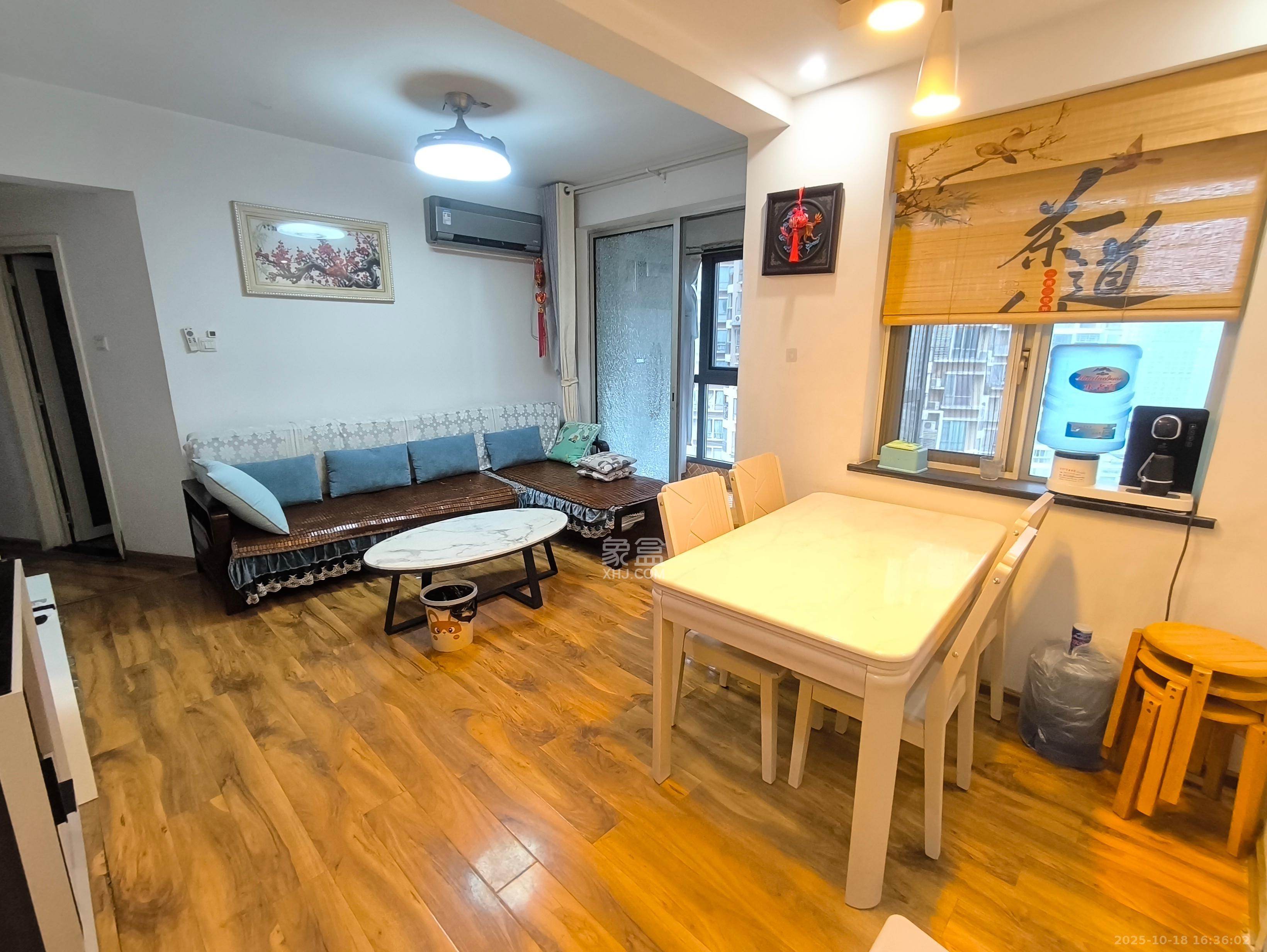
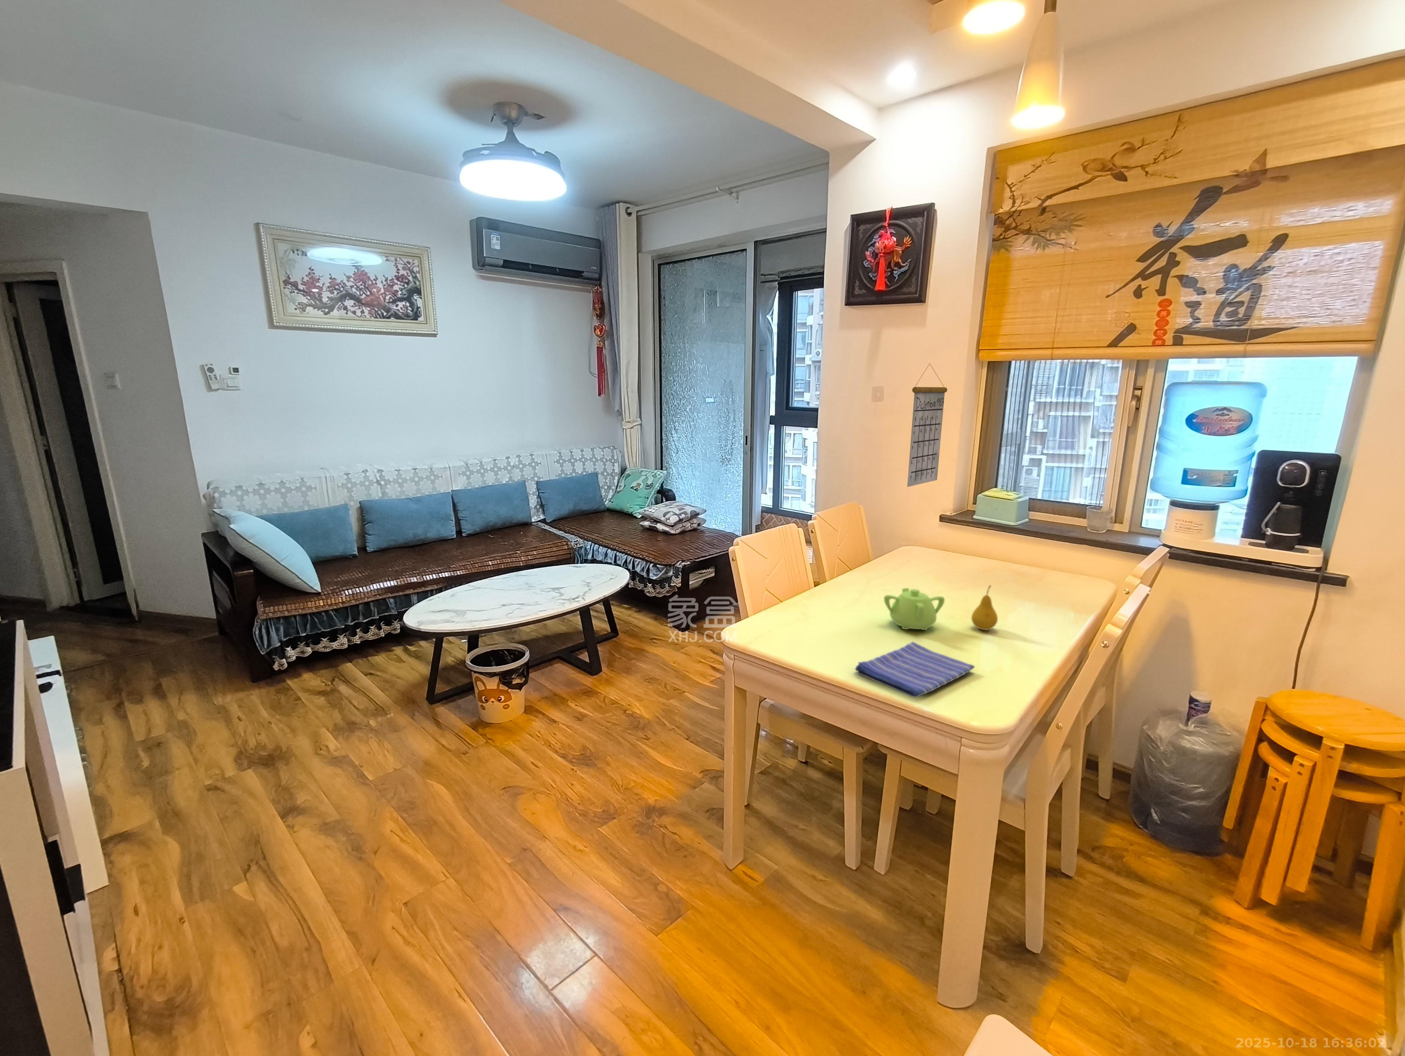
+ dish towel [855,641,975,698]
+ fruit [971,585,998,630]
+ calendar [907,363,948,487]
+ teapot [884,588,945,630]
